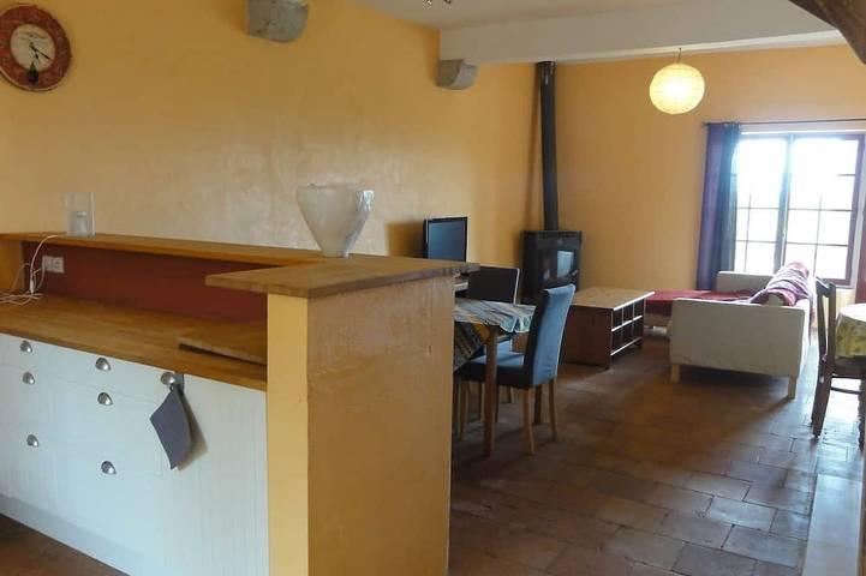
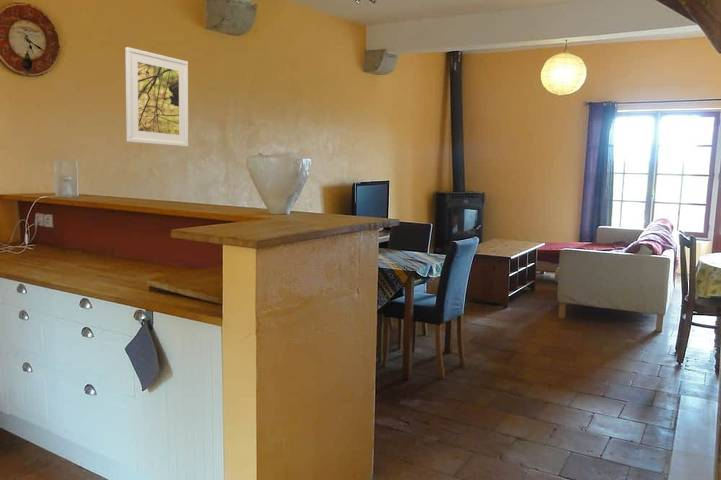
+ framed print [124,46,189,148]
